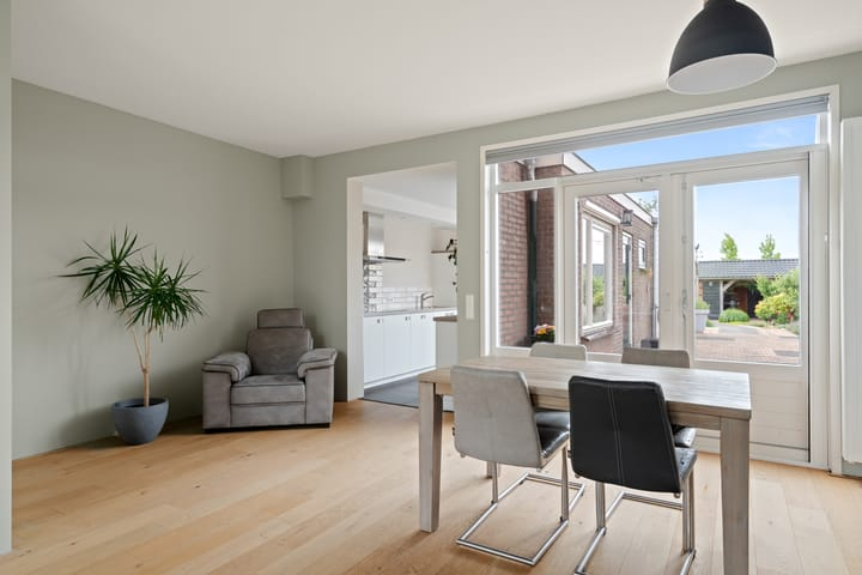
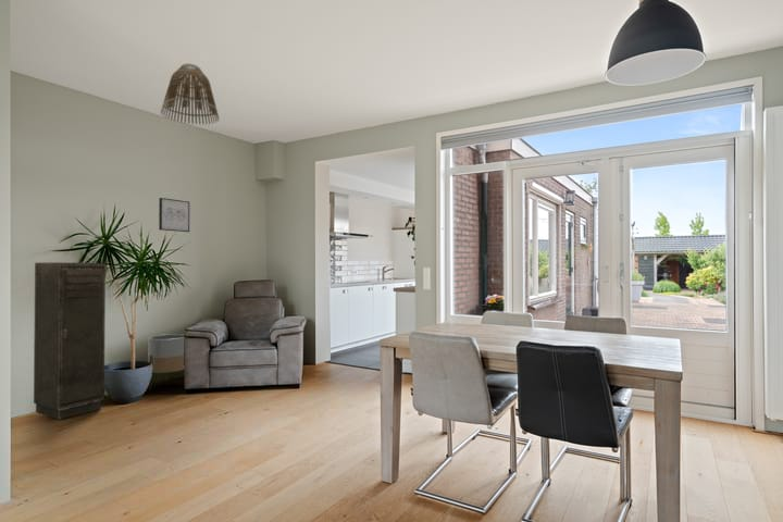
+ planter [147,333,186,391]
+ storage cabinet [33,261,107,421]
+ wall art [158,197,190,233]
+ lamp shade [160,62,221,126]
